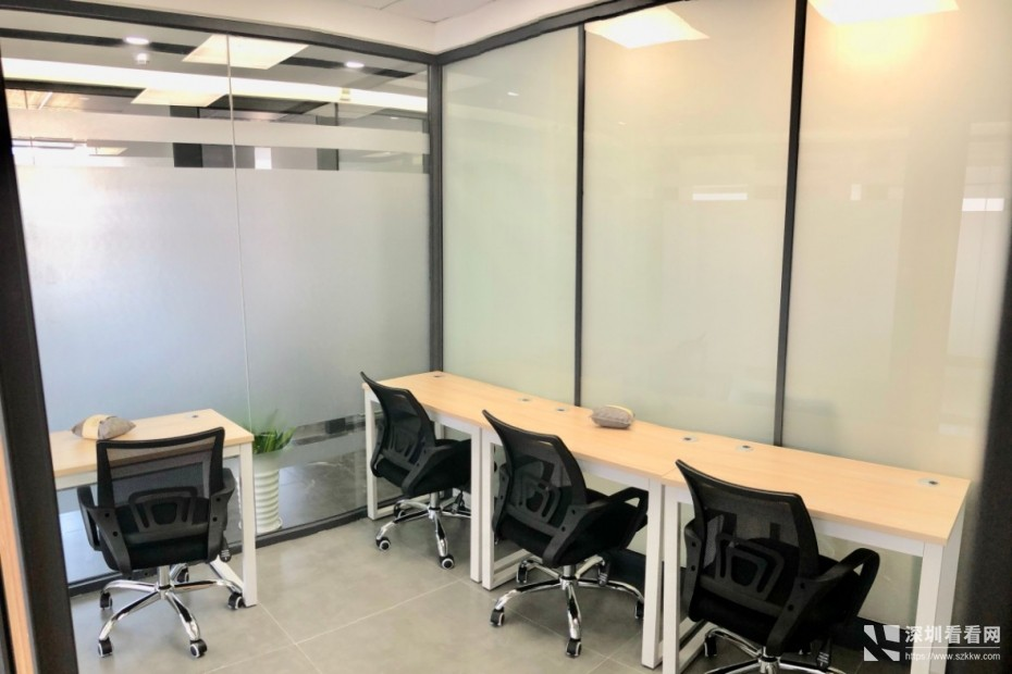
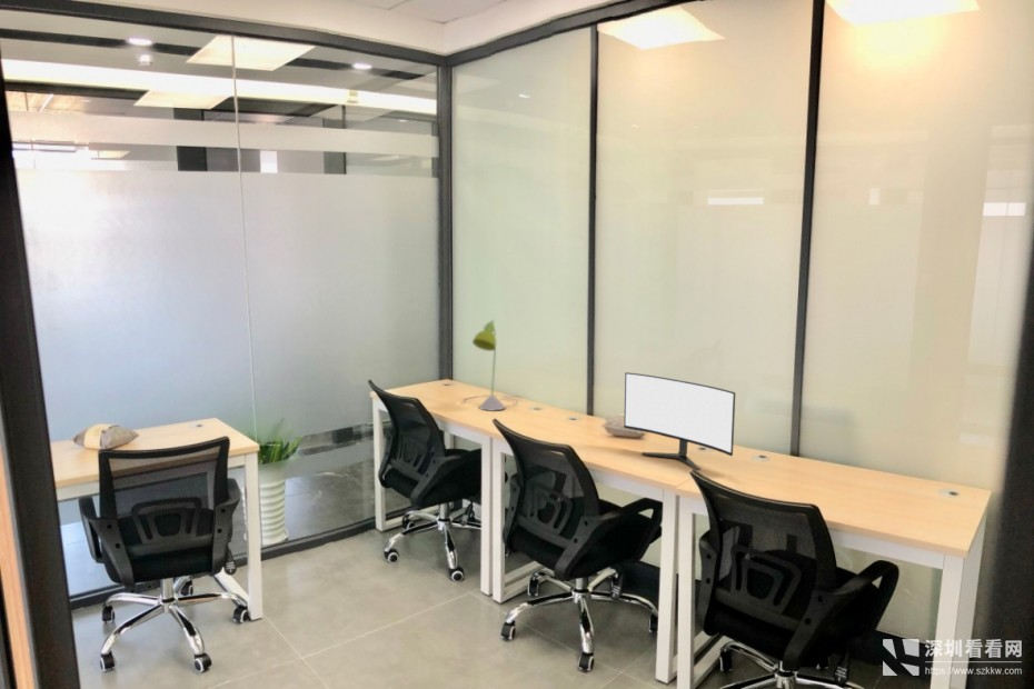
+ monitor [623,371,736,471]
+ desk lamp [461,319,524,412]
